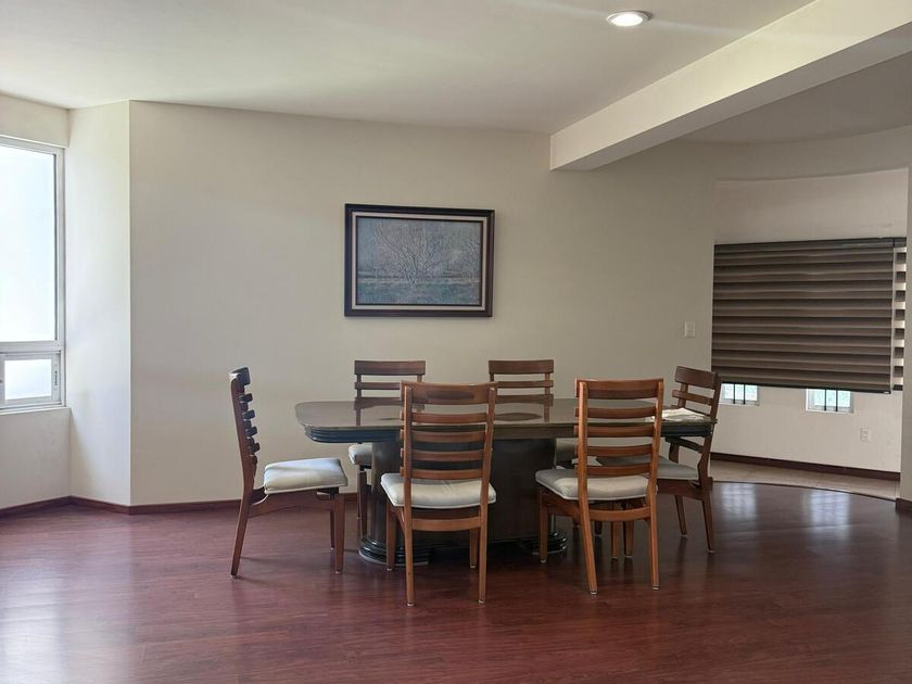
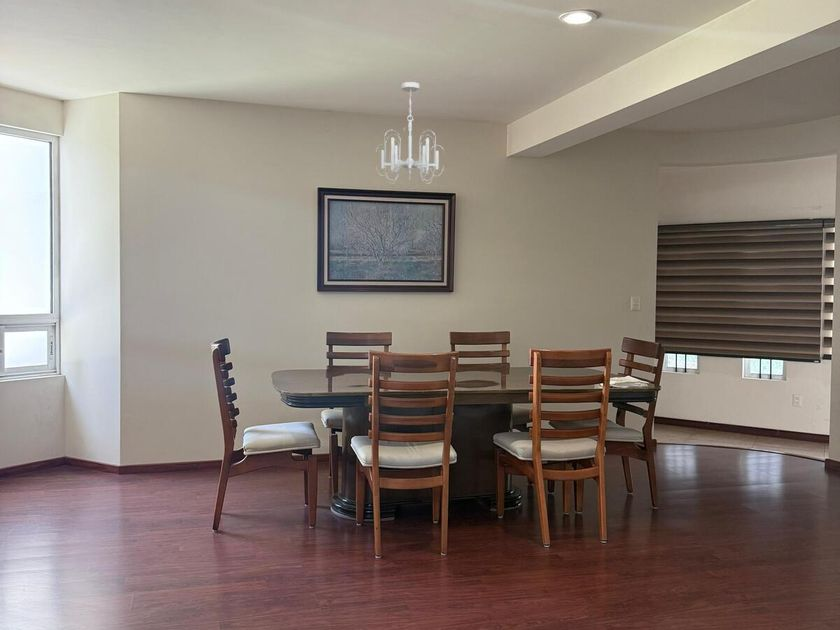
+ chandelier [375,81,445,186]
